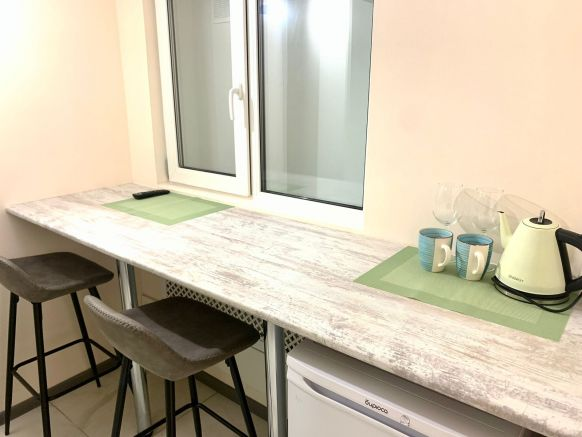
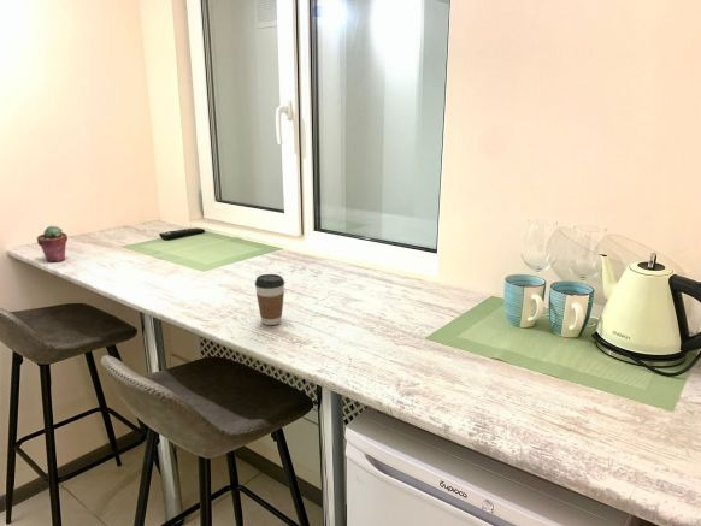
+ potted succulent [36,224,69,264]
+ coffee cup [254,273,285,326]
